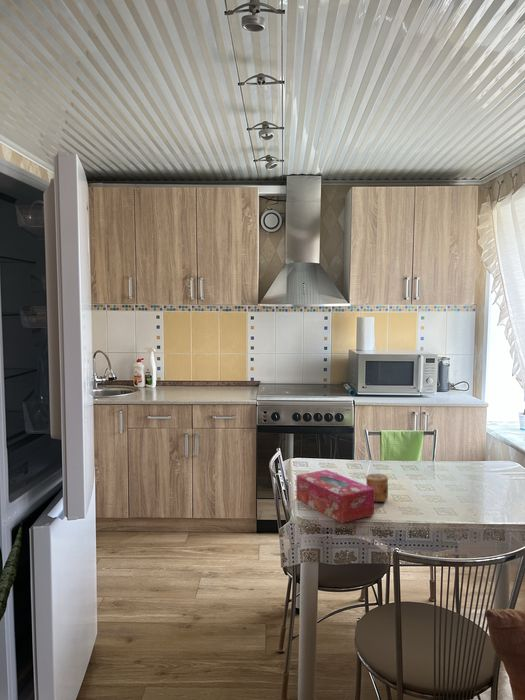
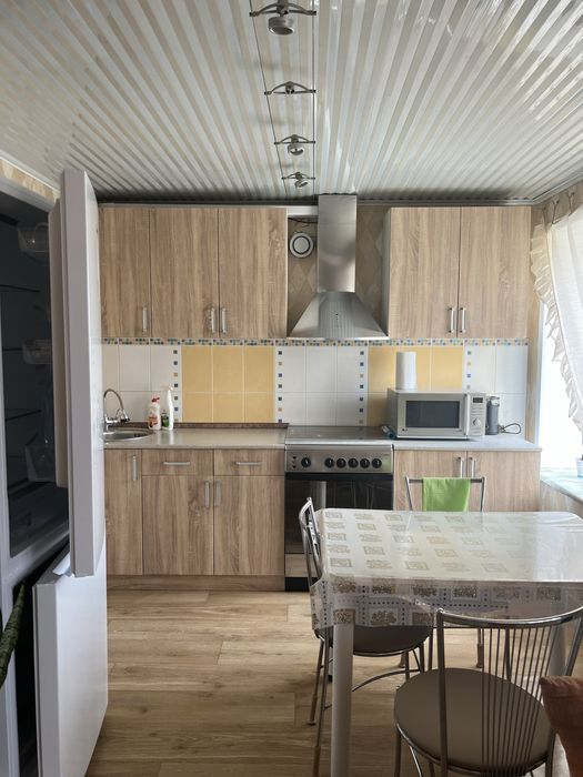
- tissue box [295,469,375,524]
- cup [364,473,389,503]
